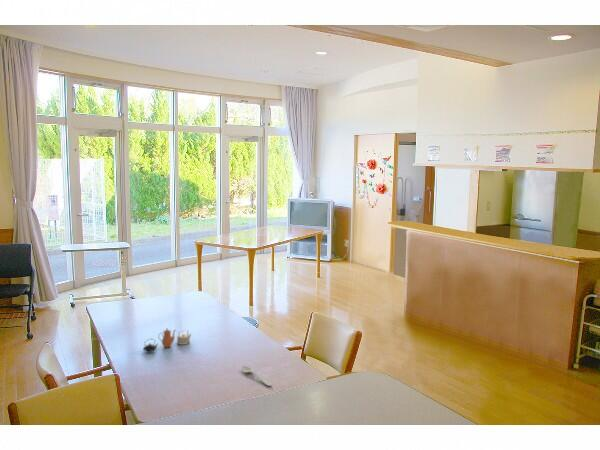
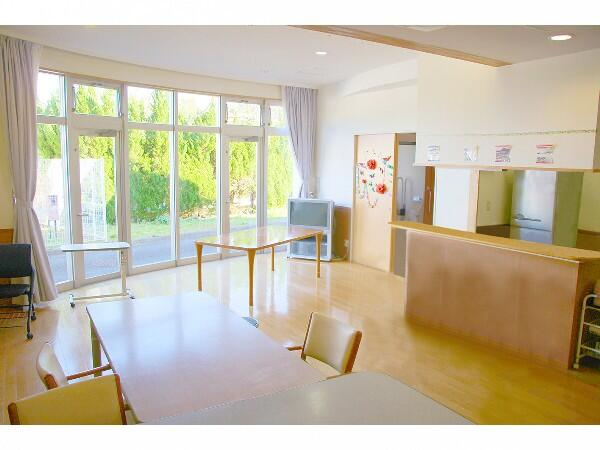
- spoon [241,365,273,387]
- teapot [142,327,193,352]
